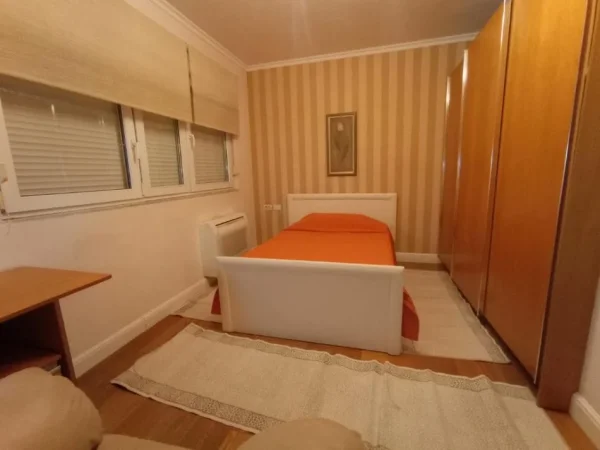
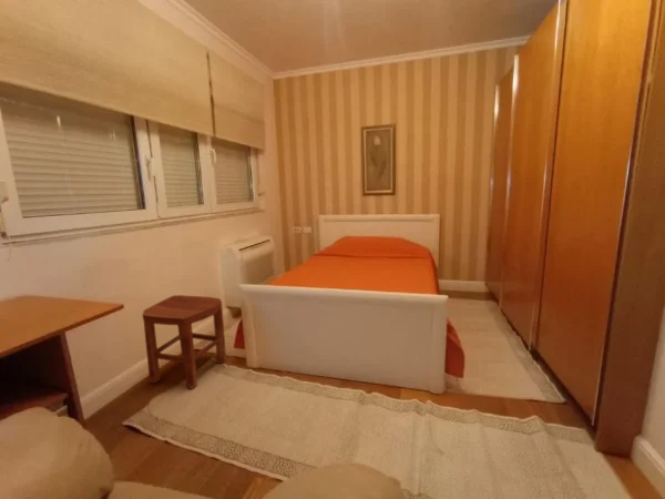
+ stool [141,294,227,390]
